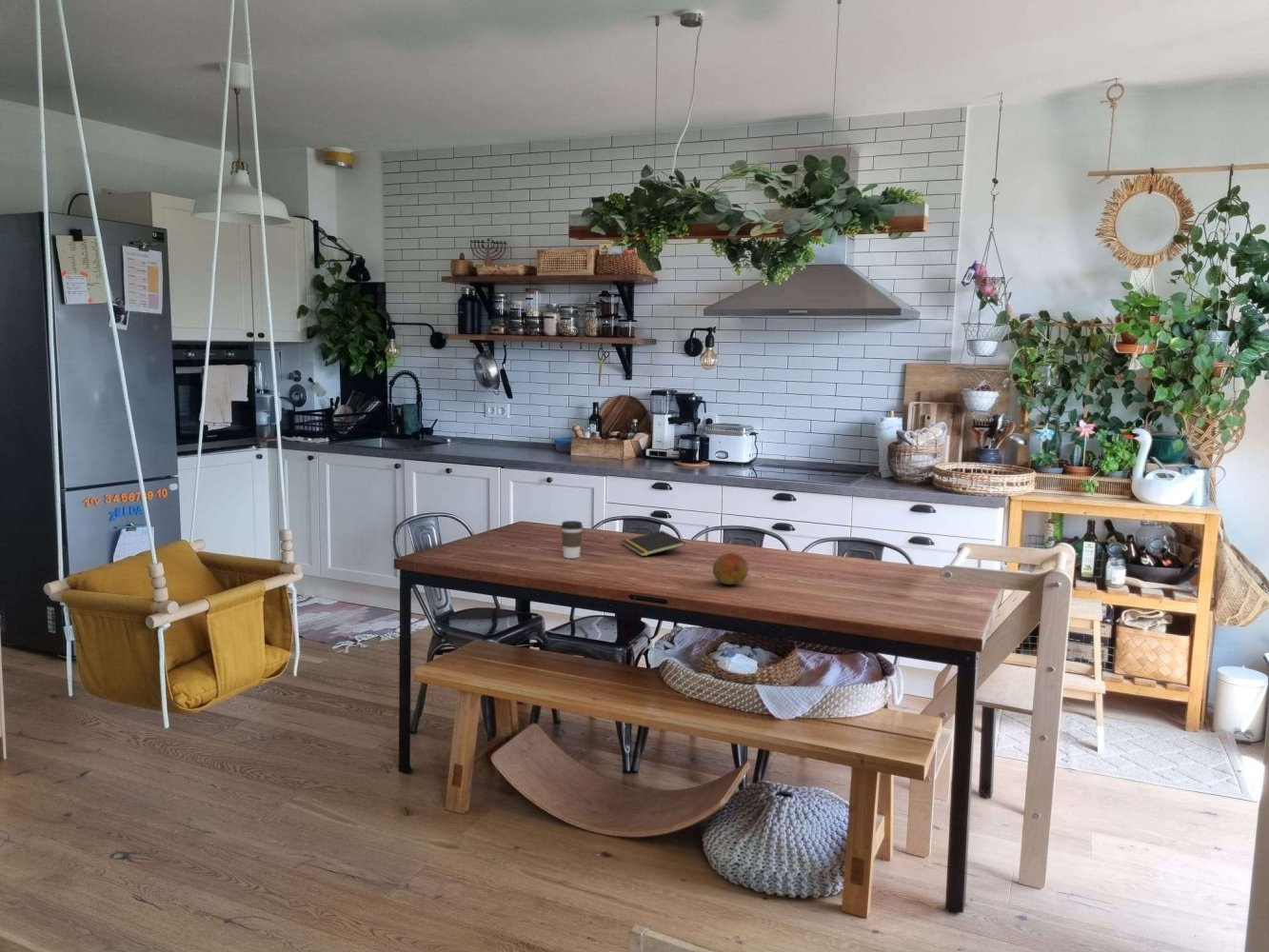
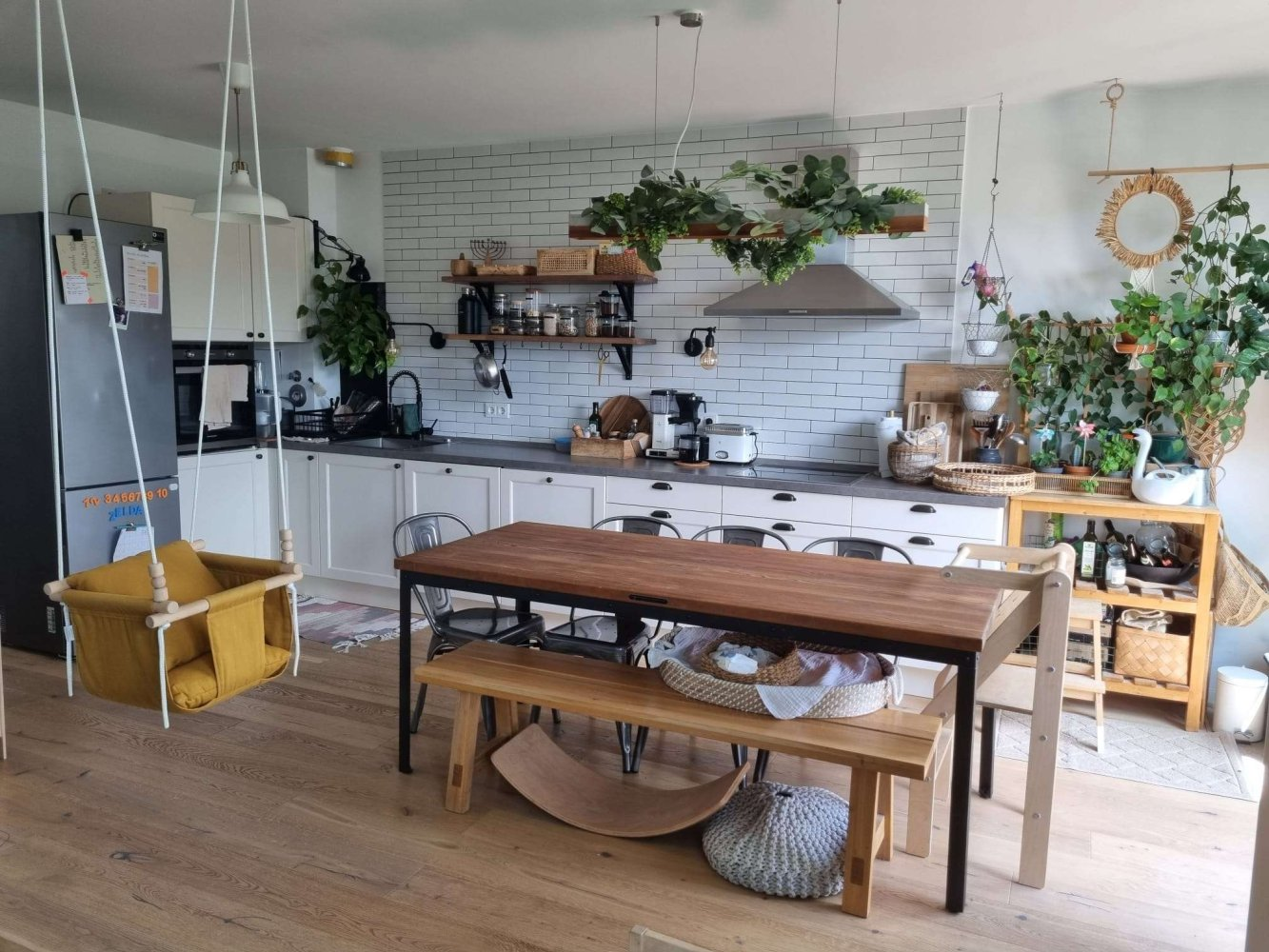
- notepad [621,529,686,558]
- coffee cup [560,520,584,560]
- fruit [712,552,749,585]
